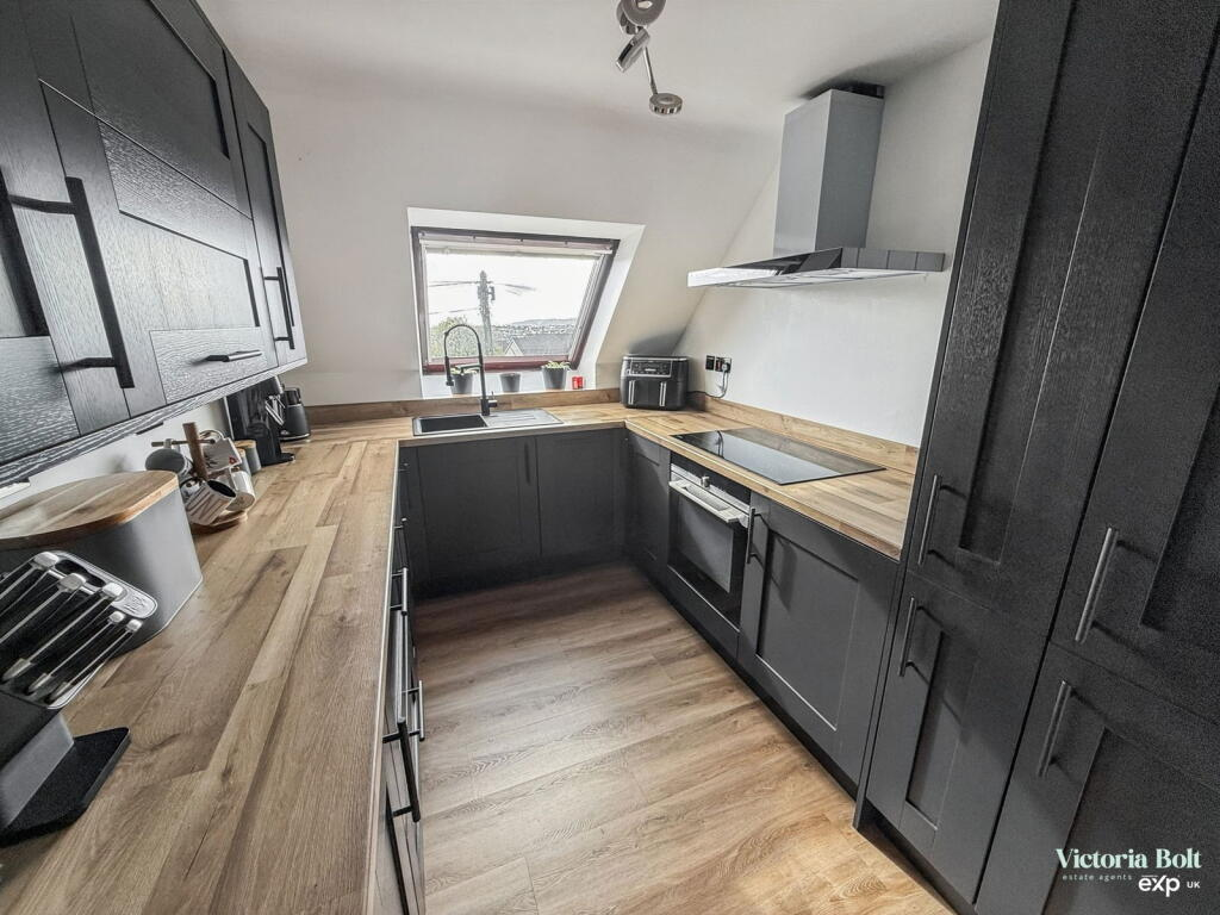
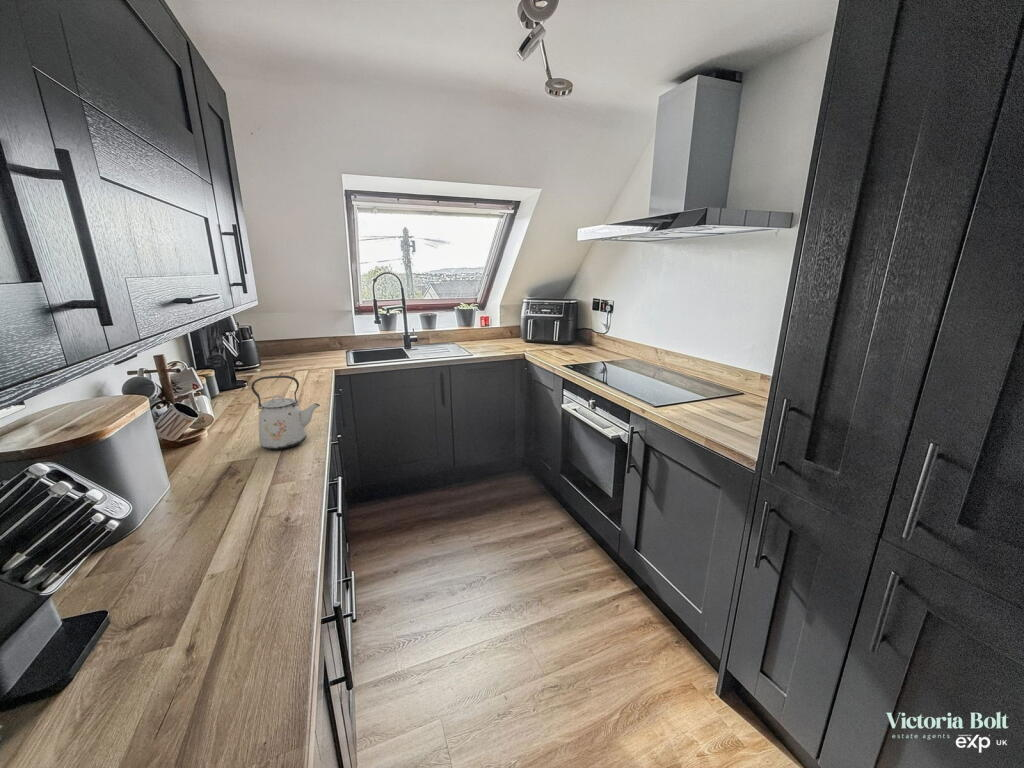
+ kettle [250,375,321,450]
